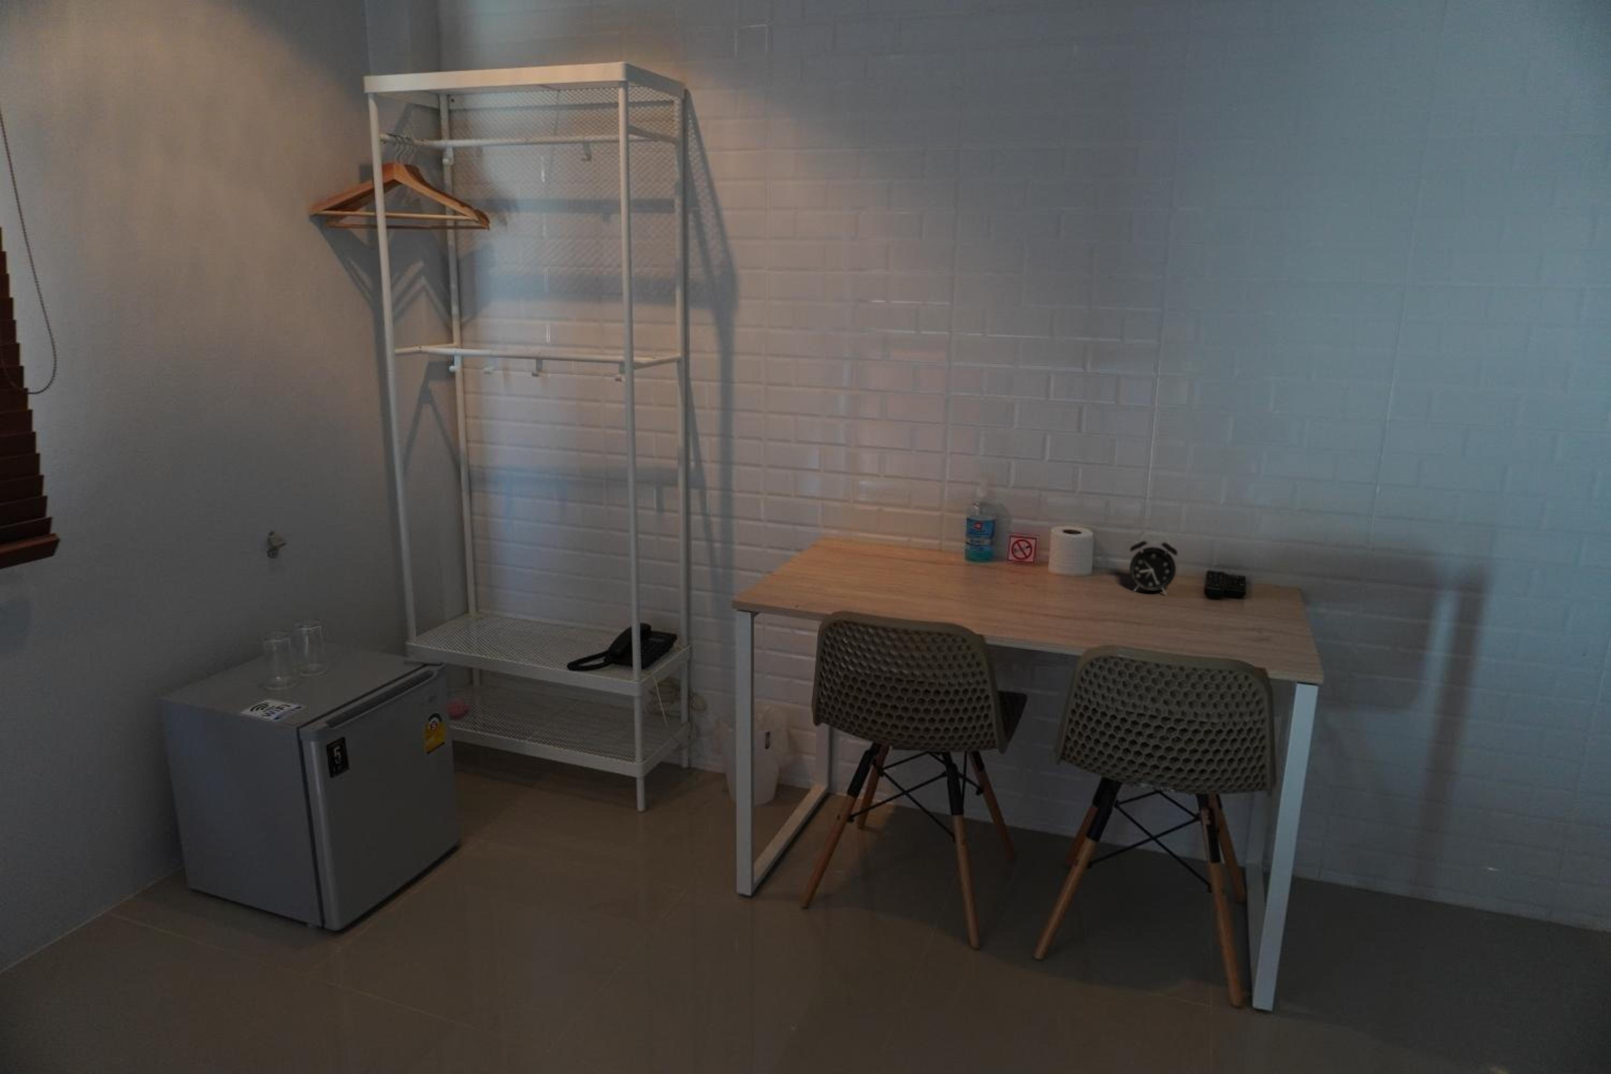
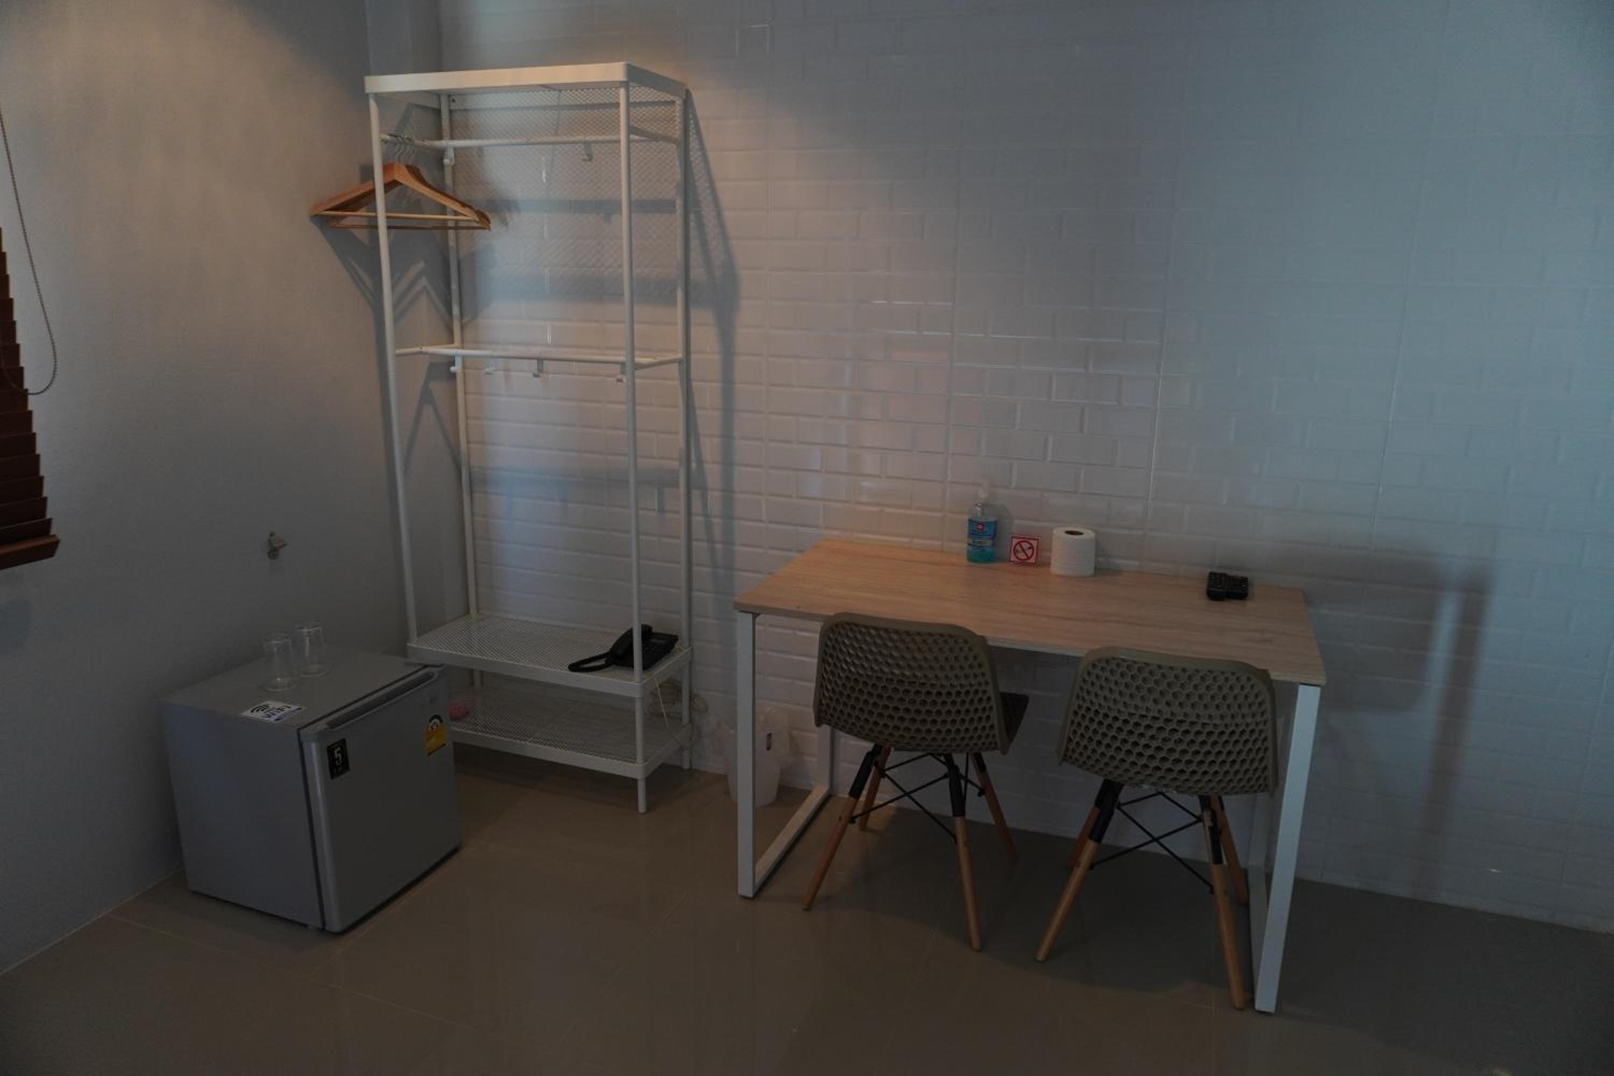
- alarm clock [1129,532,1178,596]
